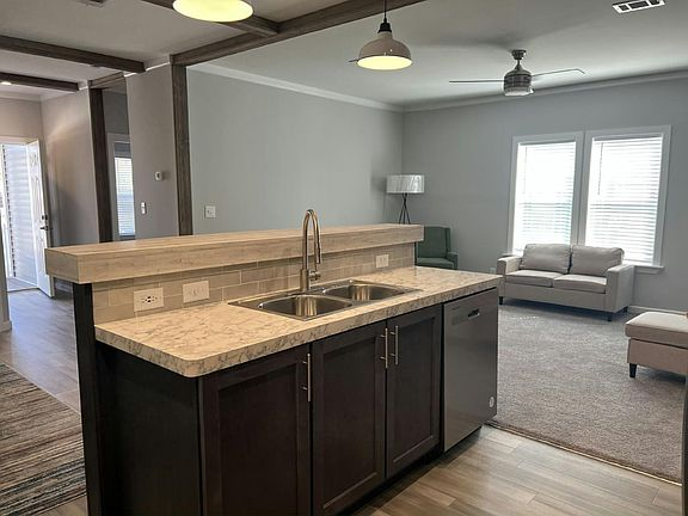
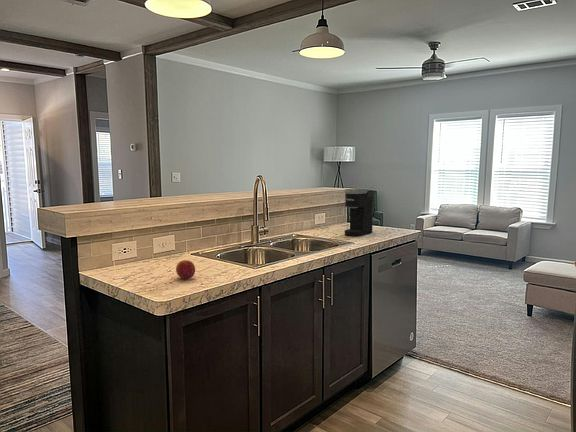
+ fruit [175,259,196,280]
+ coffee maker [344,188,374,237]
